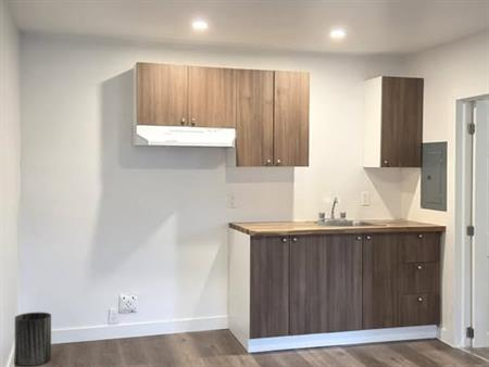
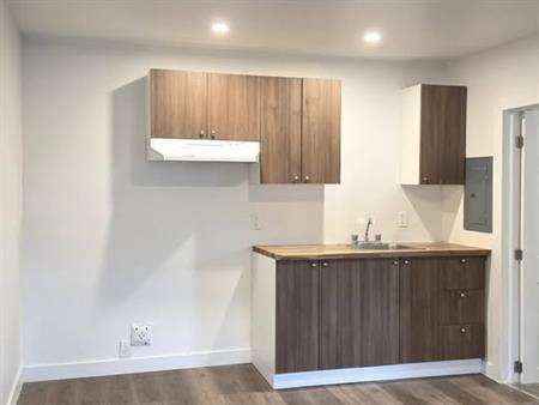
- trash can [14,312,52,367]
